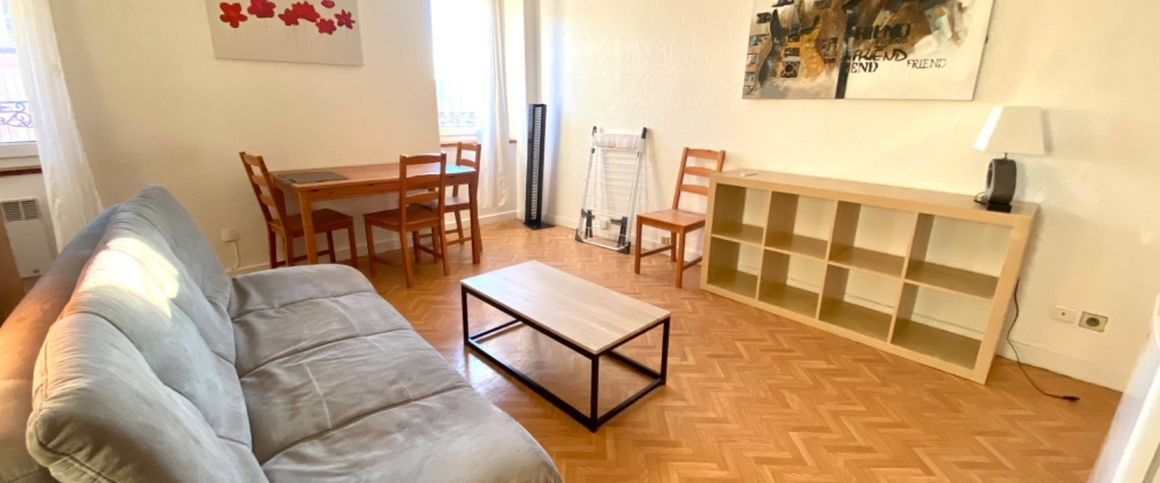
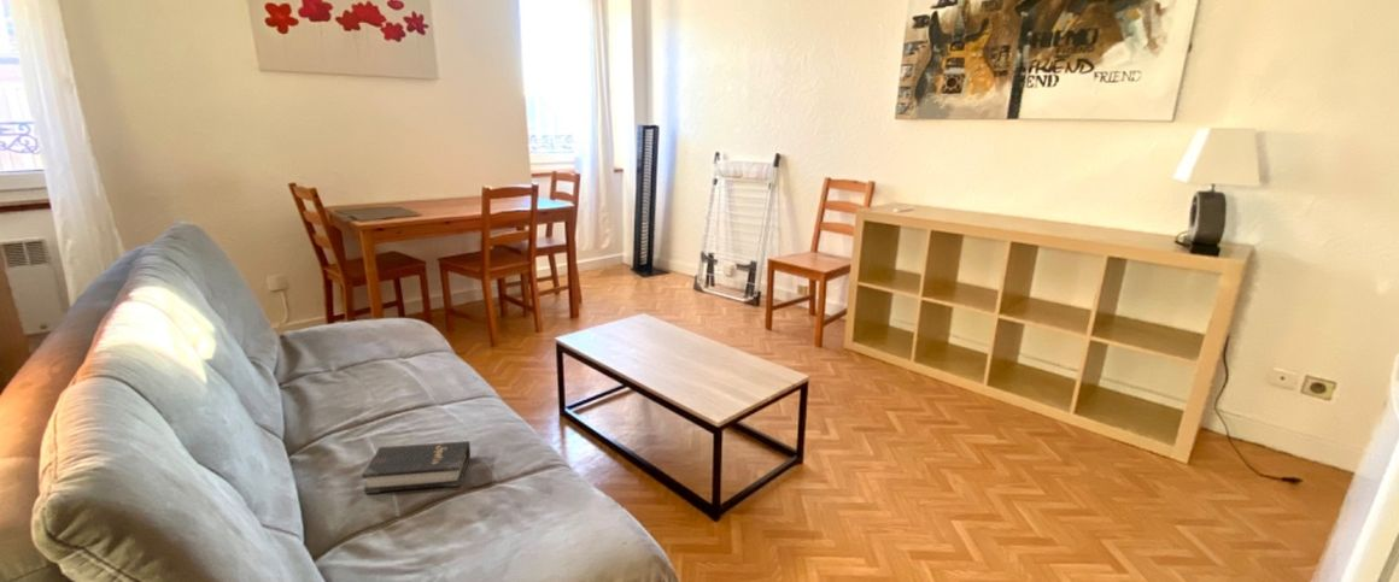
+ hardback book [361,440,472,495]
